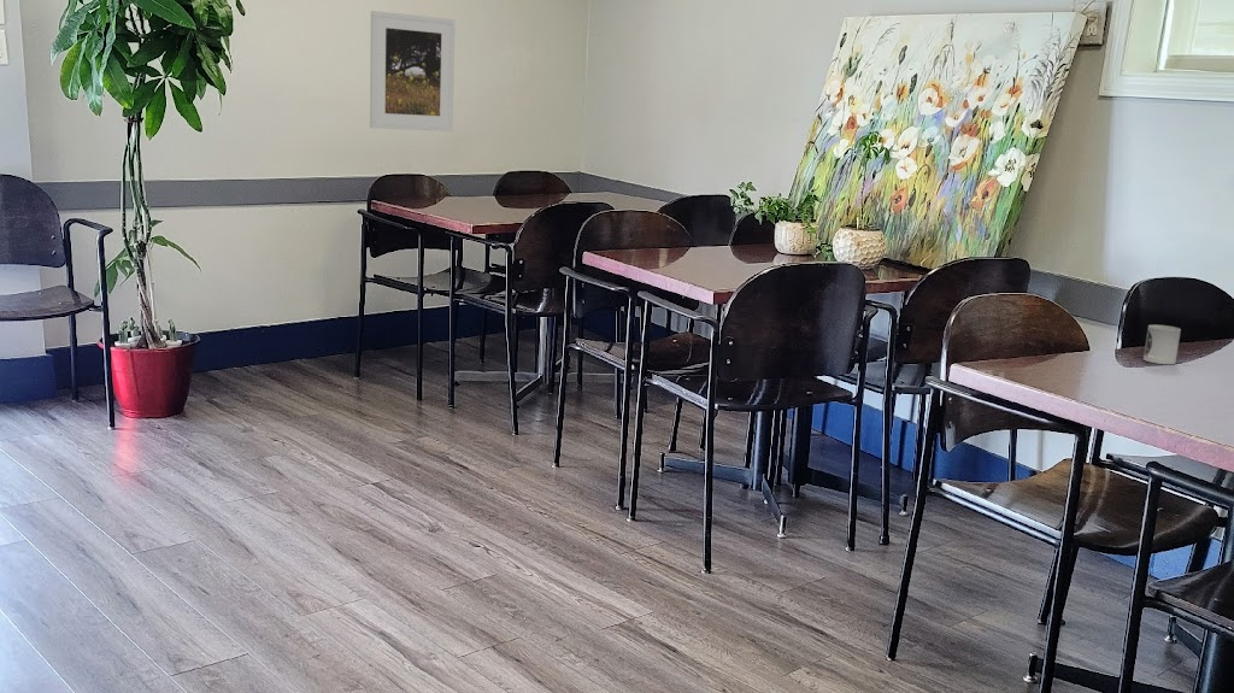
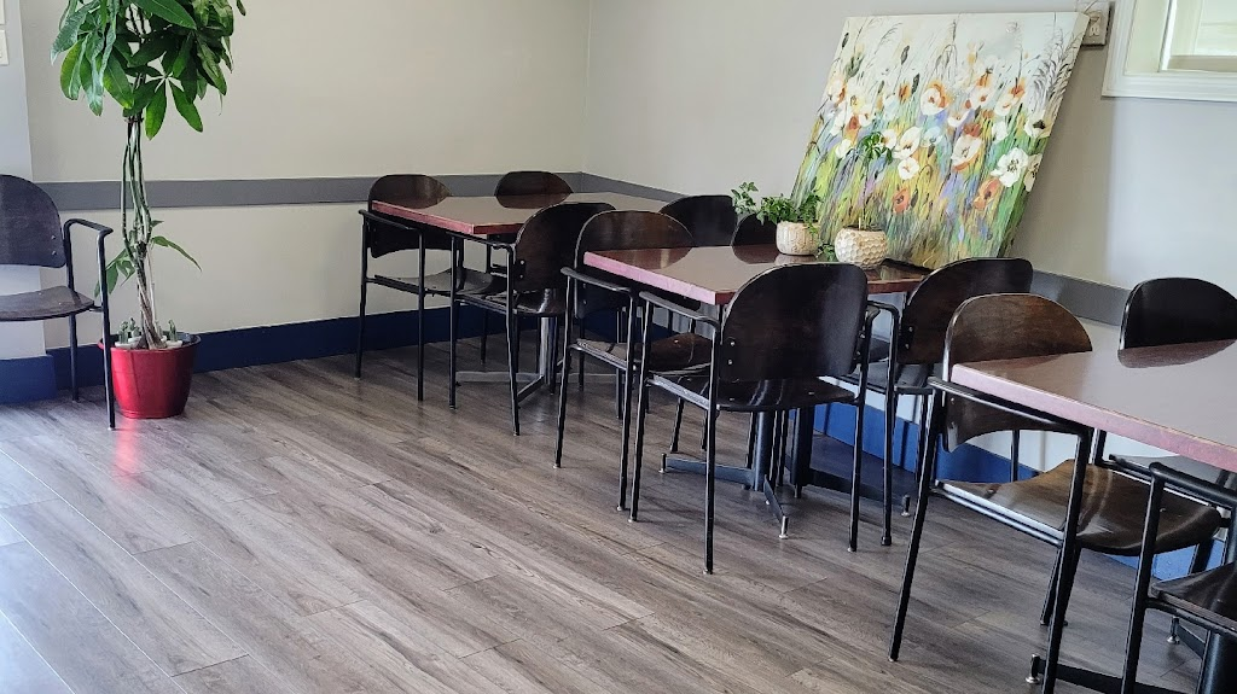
- cup [1142,324,1182,365]
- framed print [369,10,456,133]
